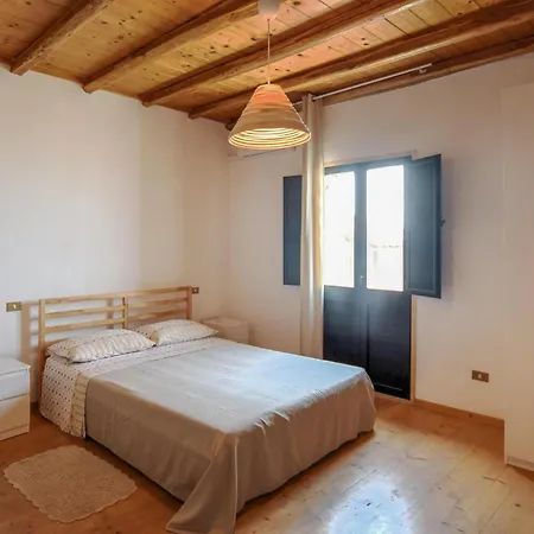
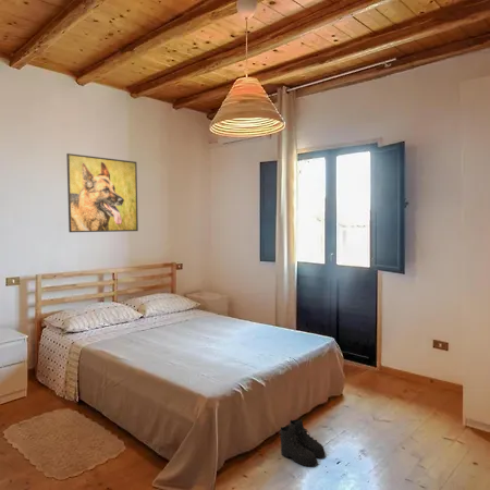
+ boots [278,418,327,467]
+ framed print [65,152,139,233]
